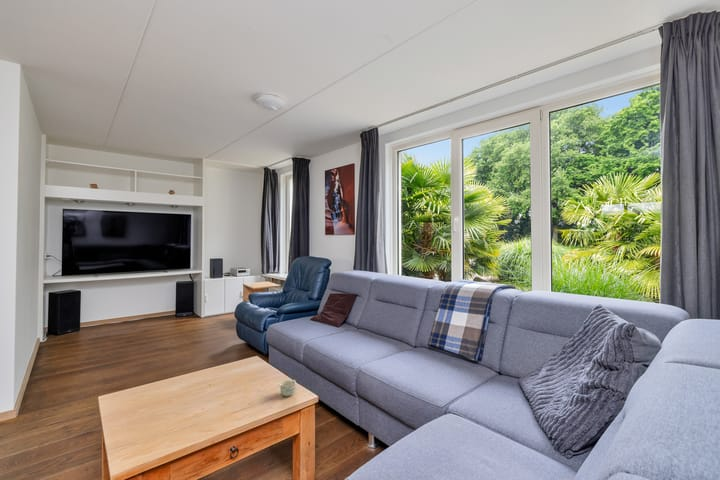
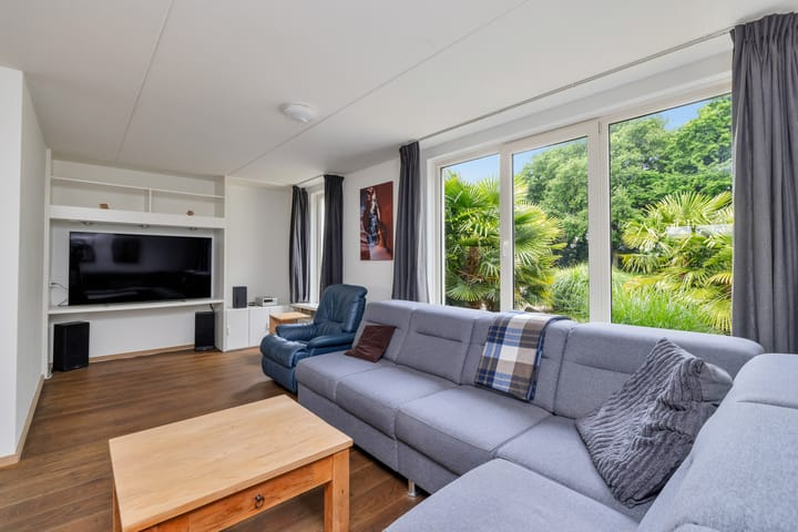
- cup [279,379,297,397]
